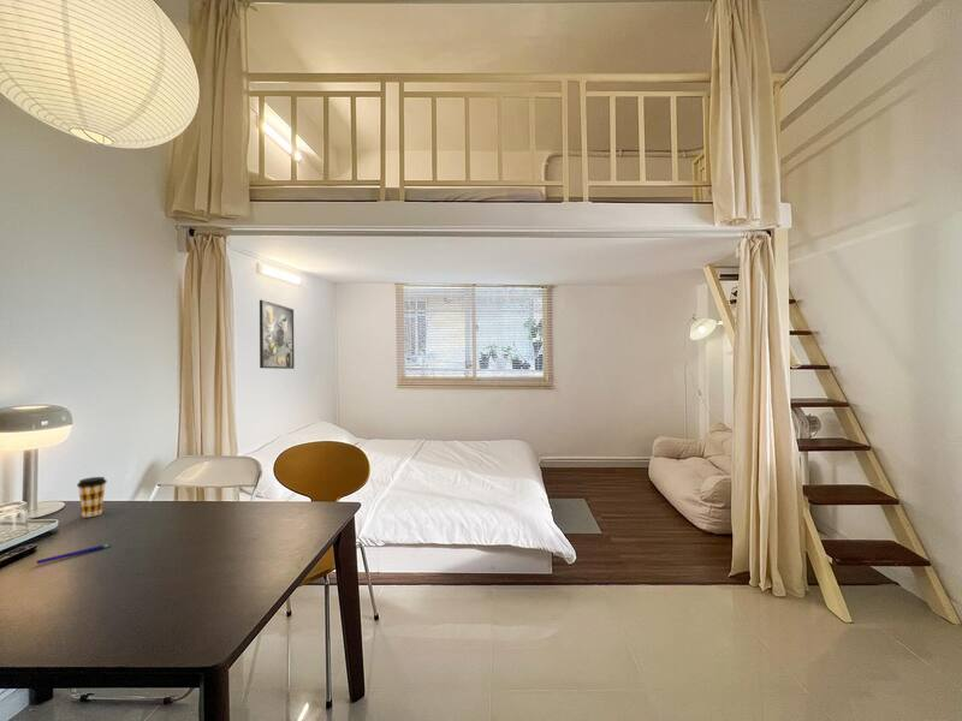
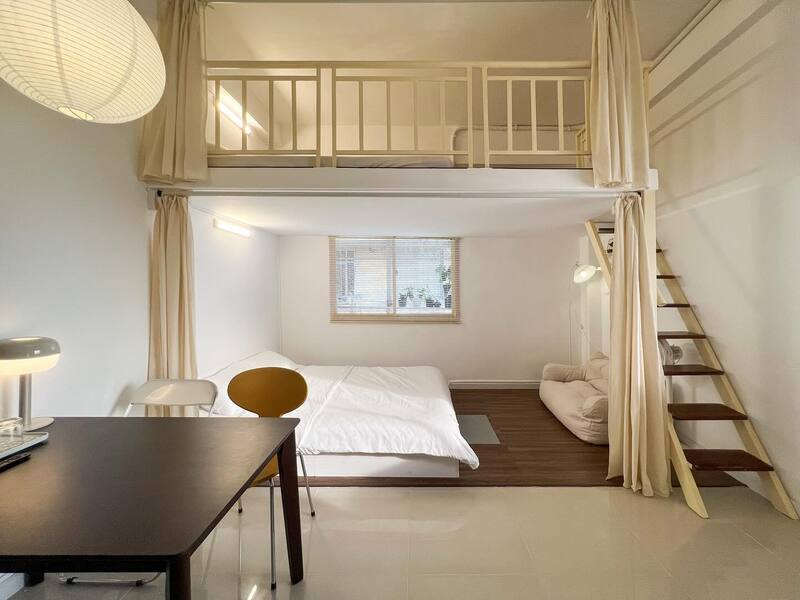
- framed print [259,299,296,370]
- coffee cup [76,476,108,518]
- pen [36,543,112,565]
